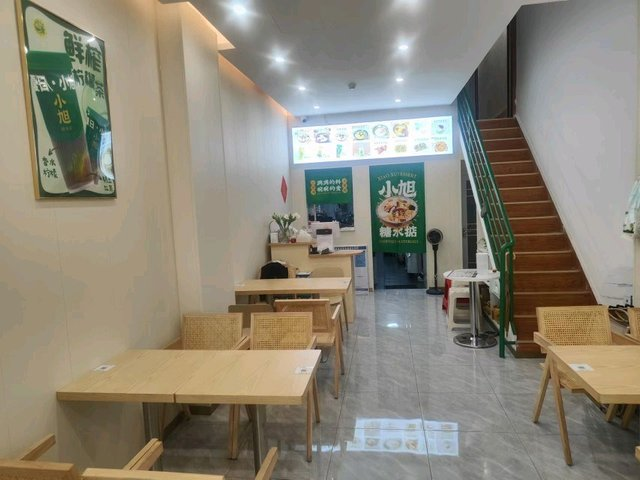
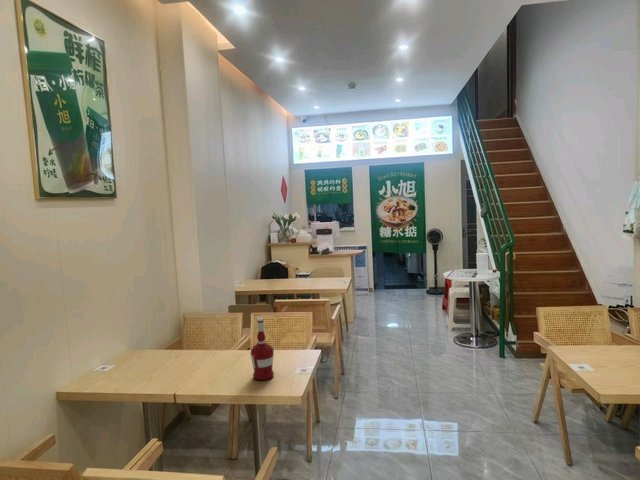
+ alcohol [250,317,275,381]
